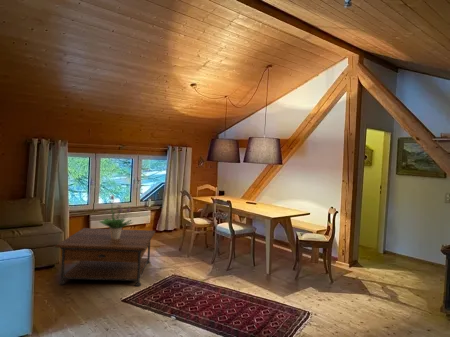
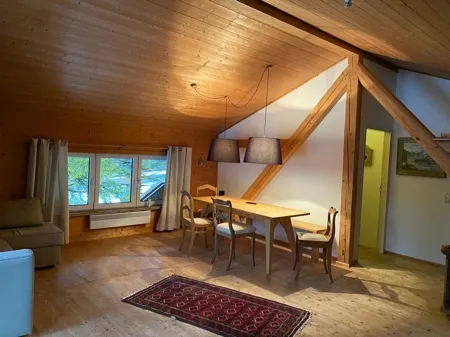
- coffee table [54,227,156,287]
- potted plant [98,193,134,239]
